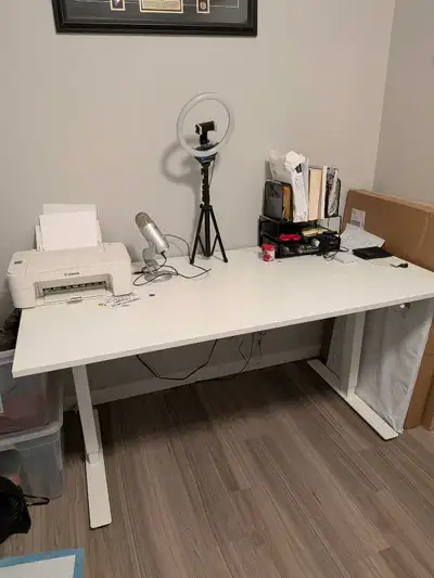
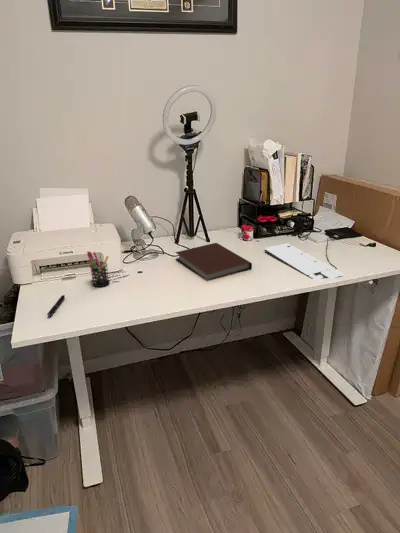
+ notebook [174,242,253,280]
+ keyboard [263,234,344,283]
+ pen [46,294,66,317]
+ pen holder [86,250,110,288]
